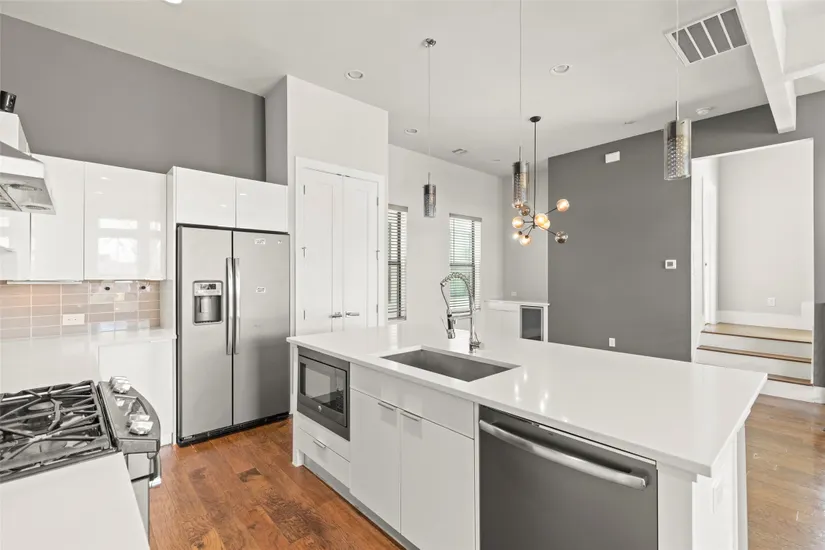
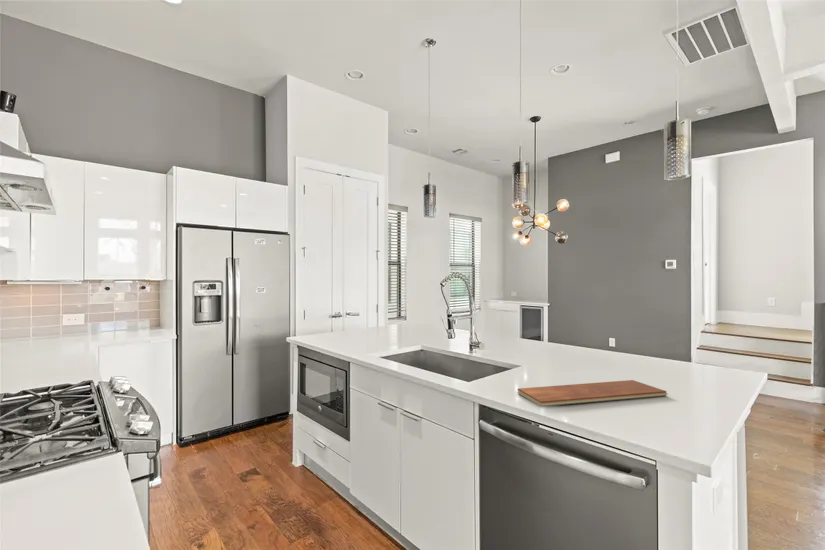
+ chopping board [517,379,668,408]
